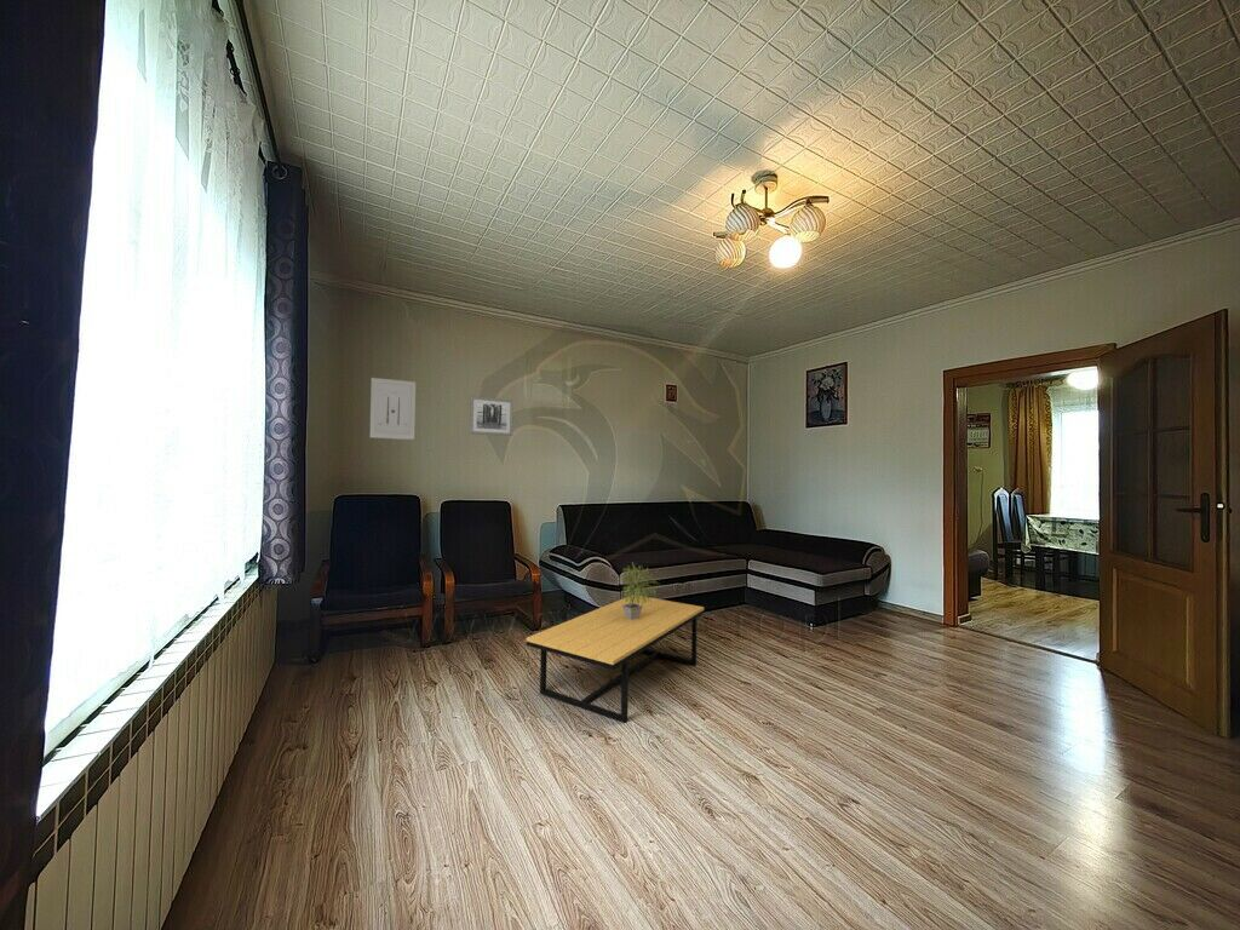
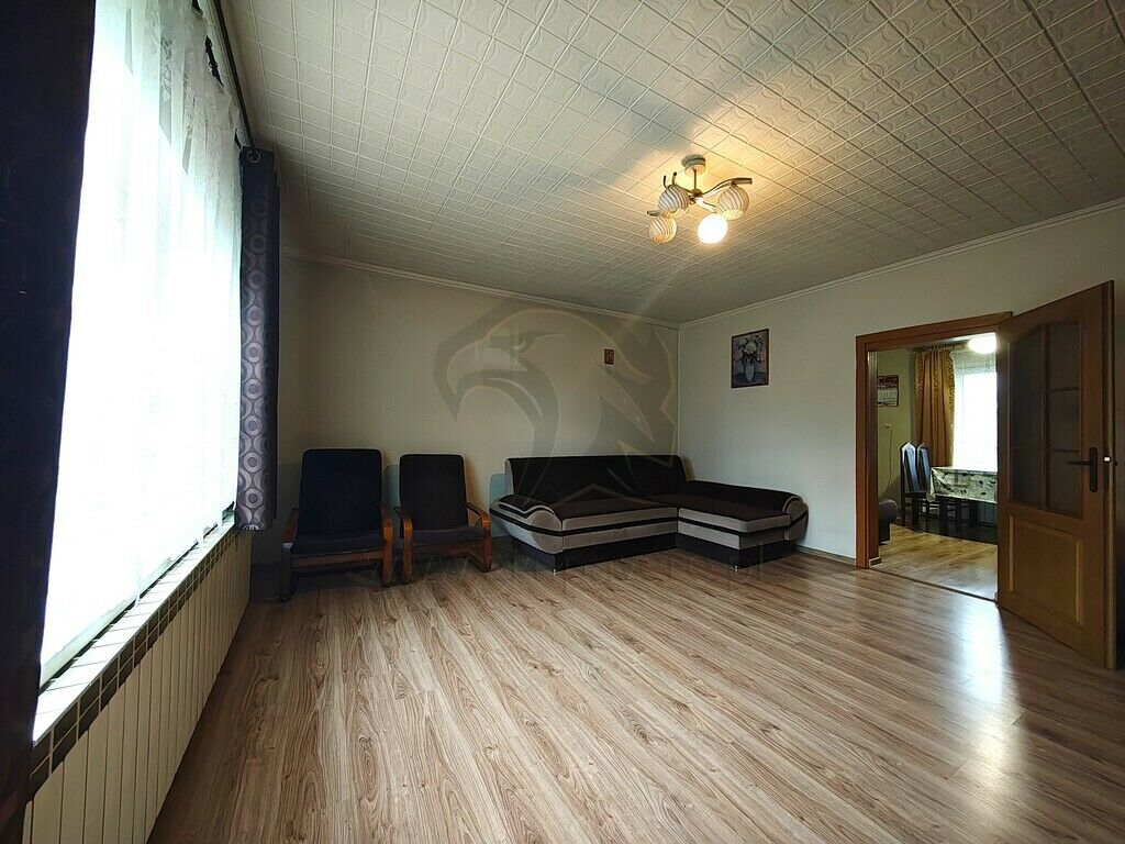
- potted plant [615,561,662,620]
- wall art [469,395,515,437]
- coffee table [526,595,705,724]
- wall art [369,377,417,441]
